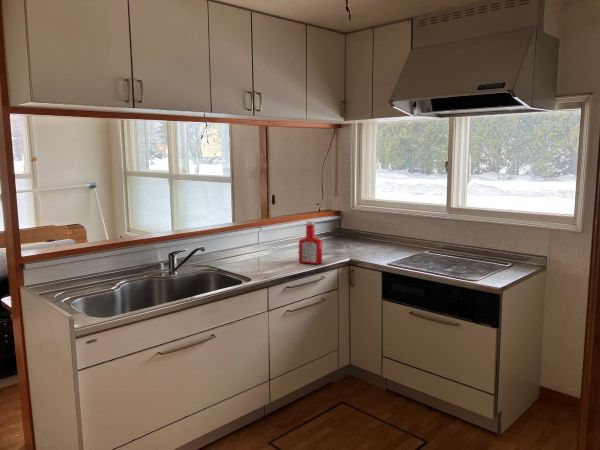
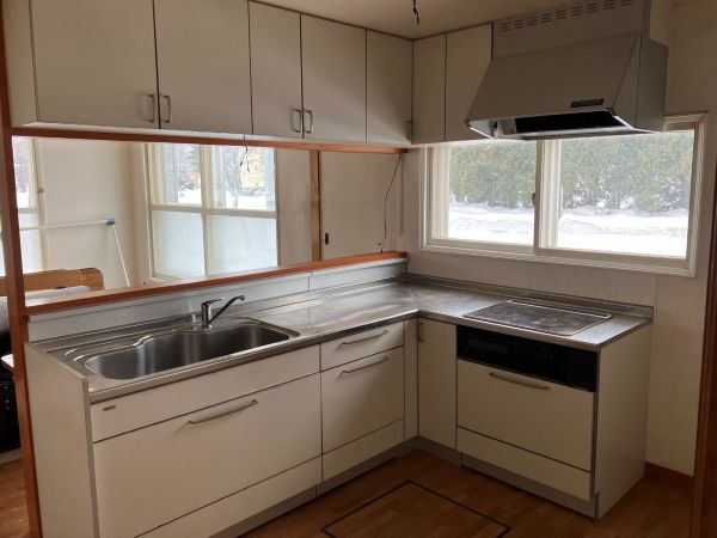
- soap bottle [298,220,323,265]
